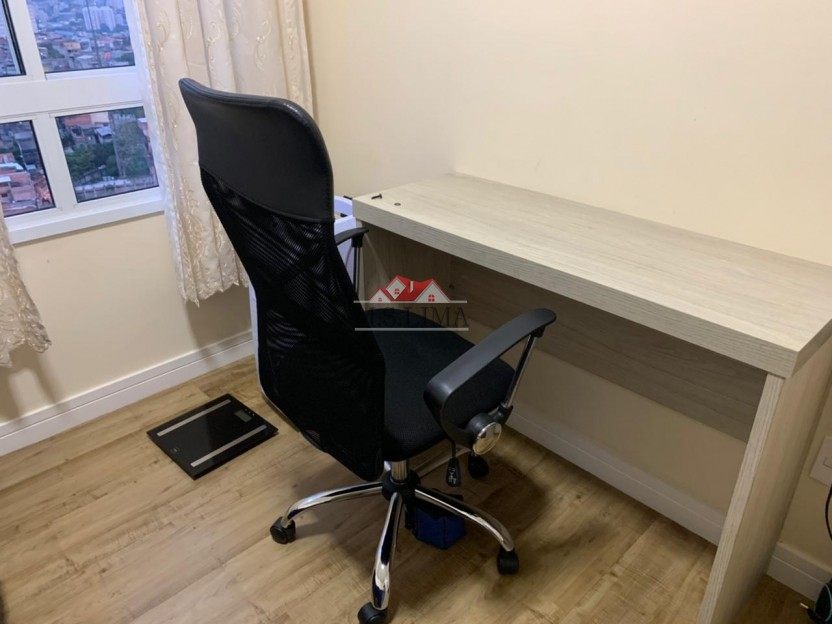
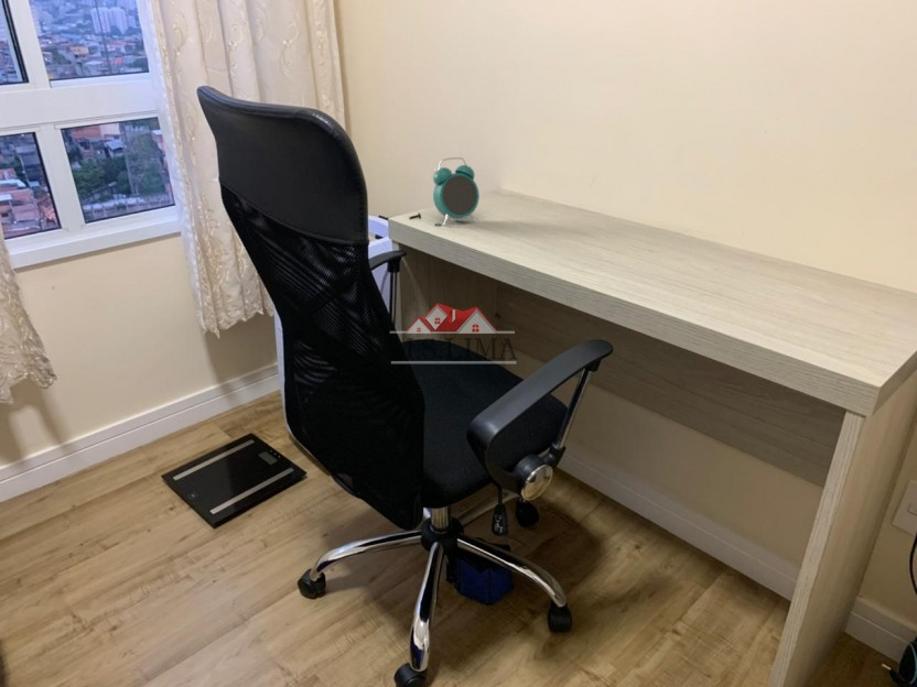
+ alarm clock [432,156,481,227]
